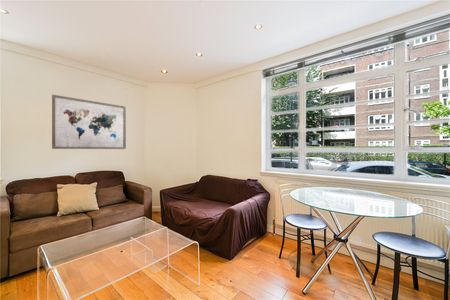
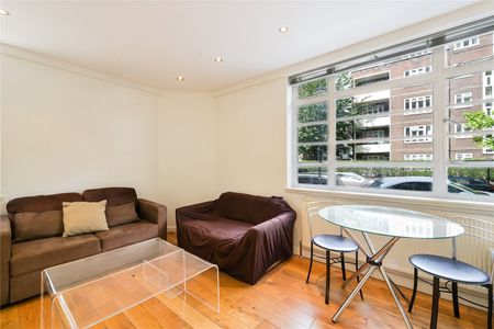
- wall art [51,94,127,150]
